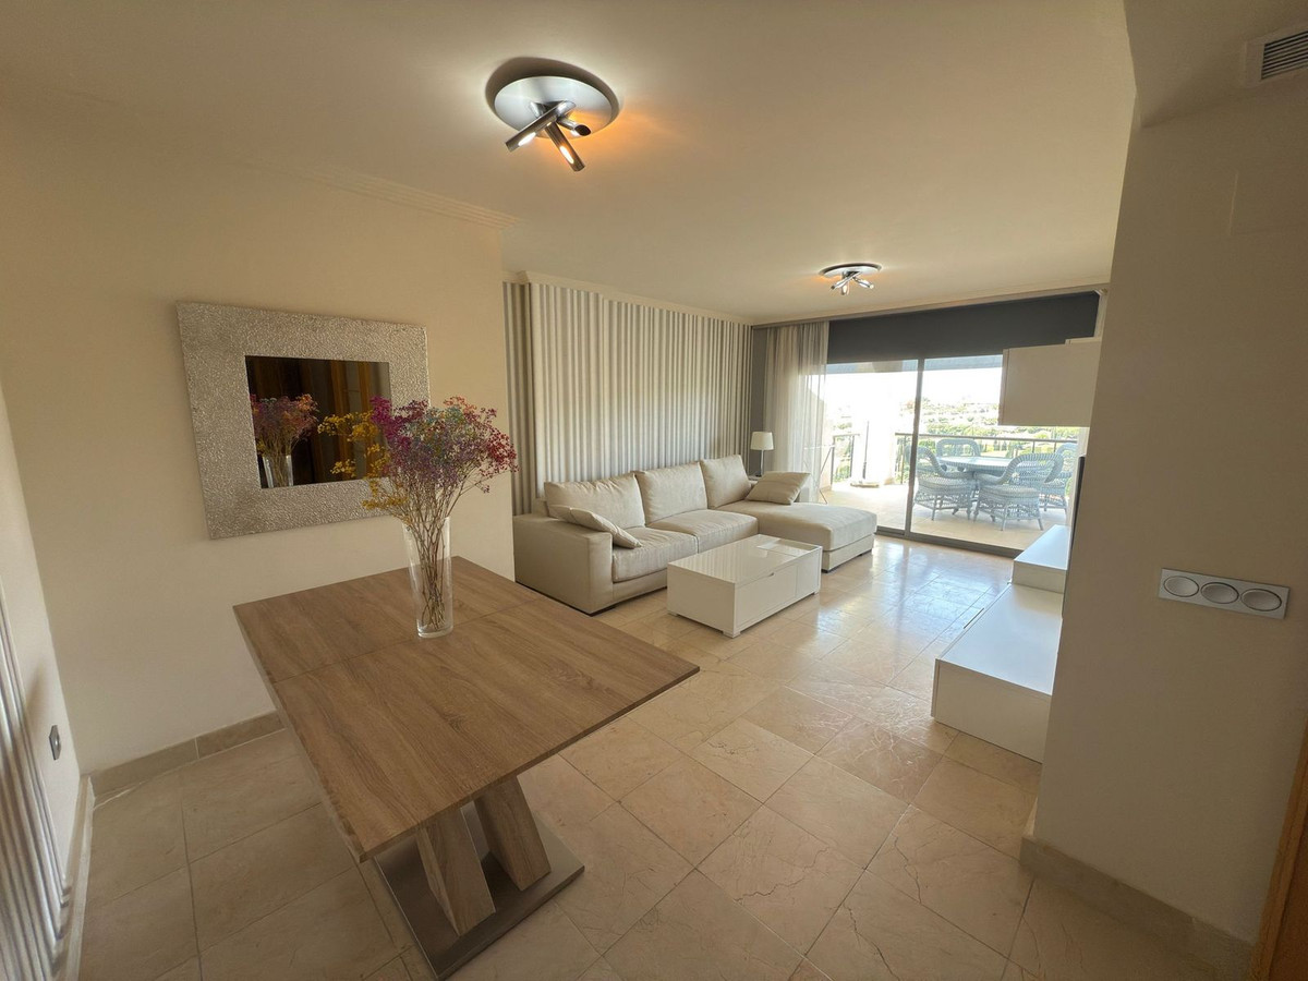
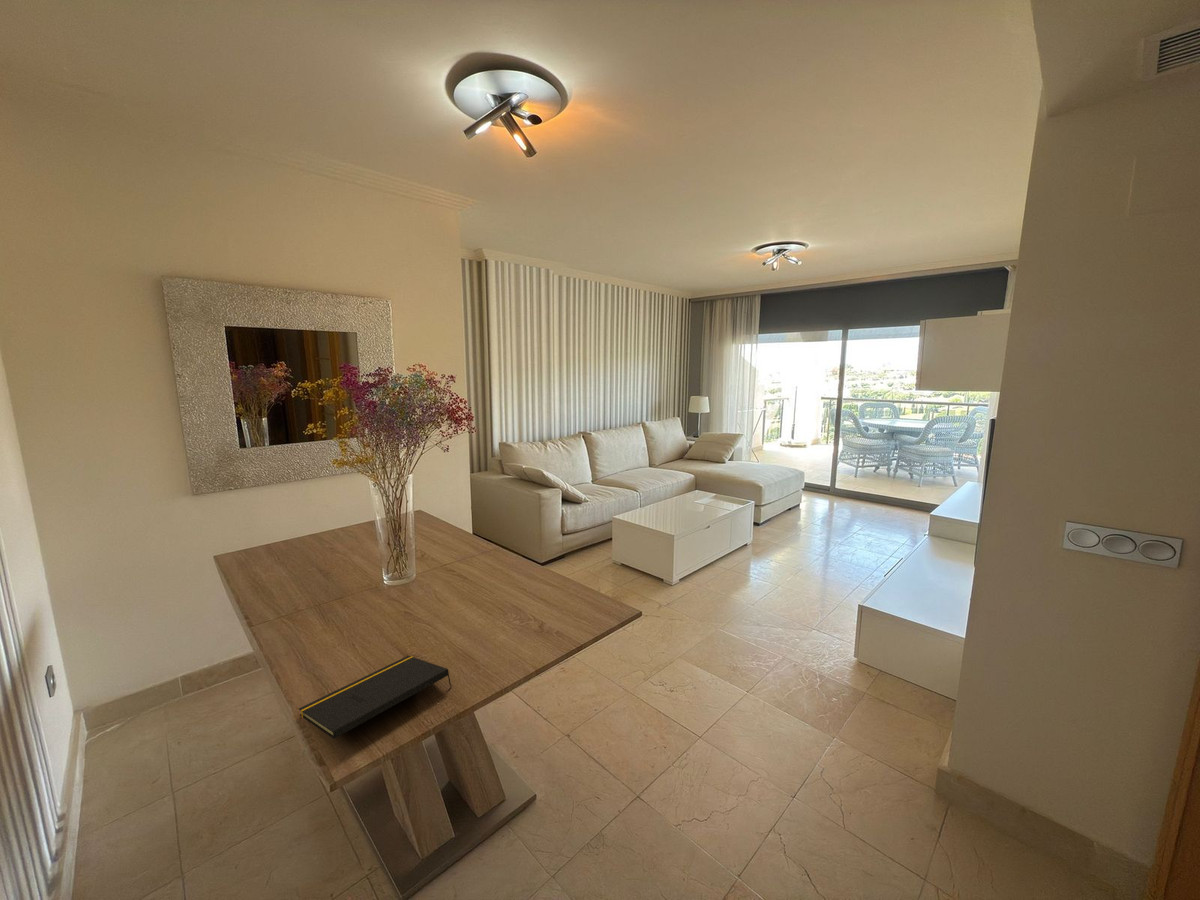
+ notepad [298,655,453,740]
